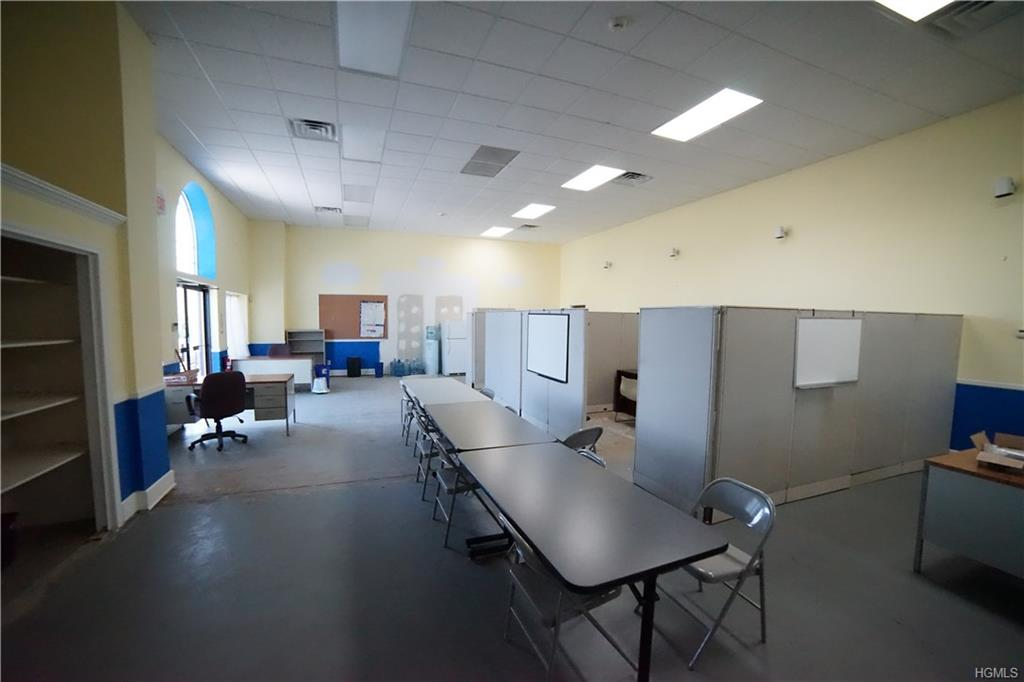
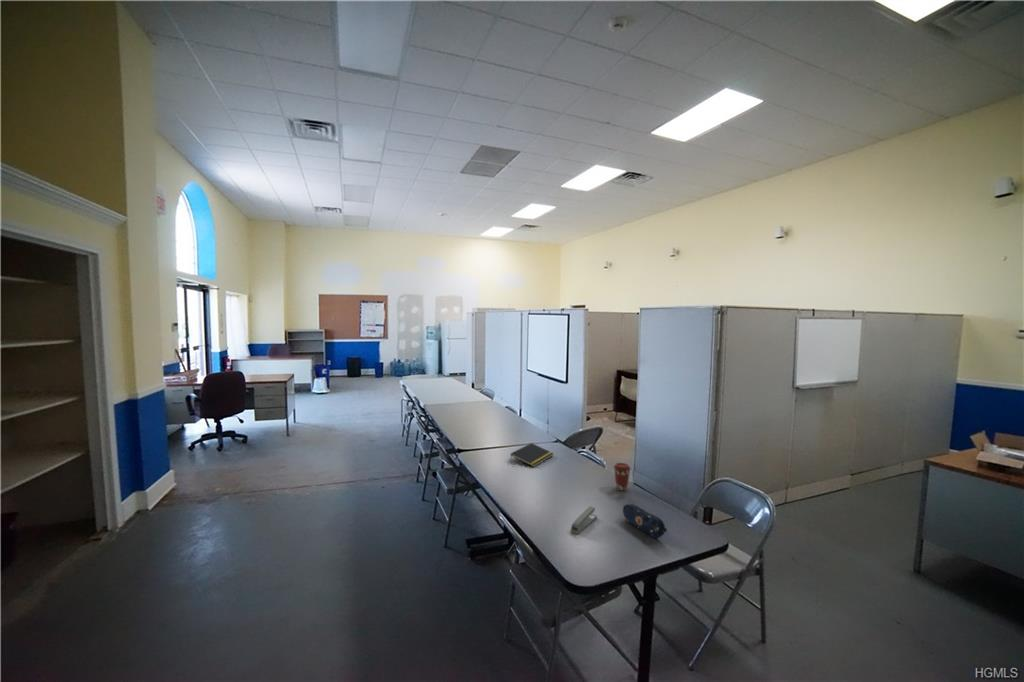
+ pencil case [622,503,668,540]
+ notepad [509,442,555,468]
+ stapler [570,505,598,535]
+ coffee cup [613,462,632,492]
